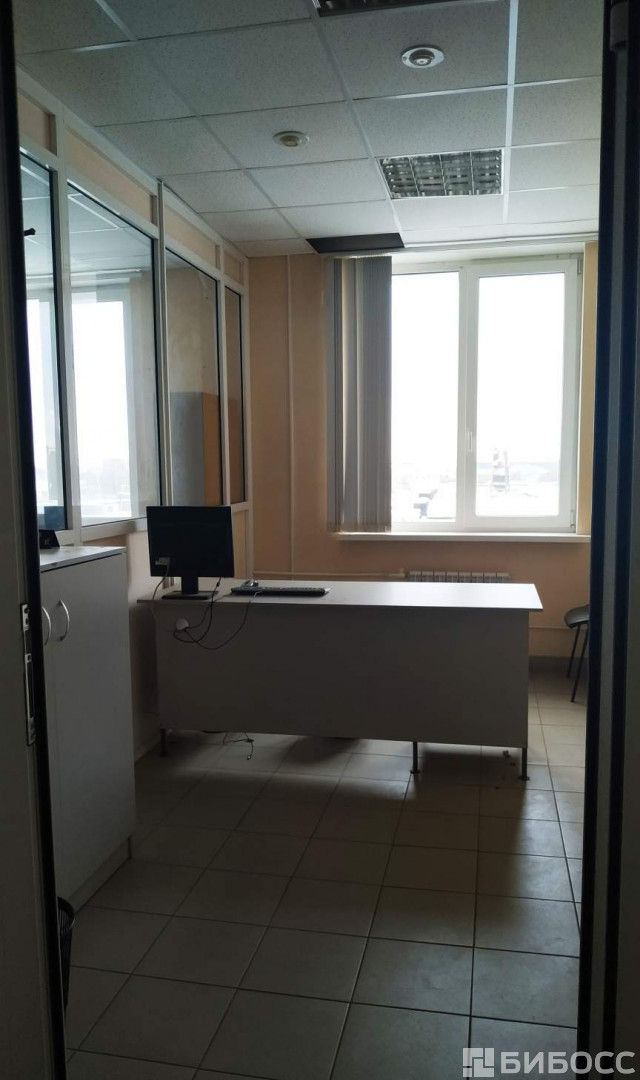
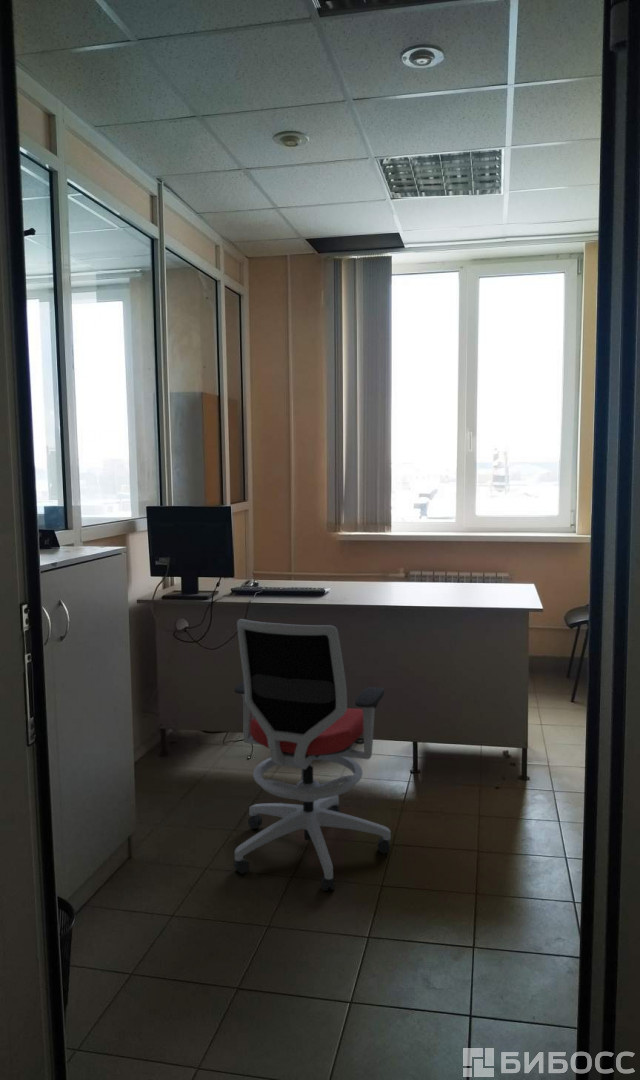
+ office chair [233,618,392,892]
